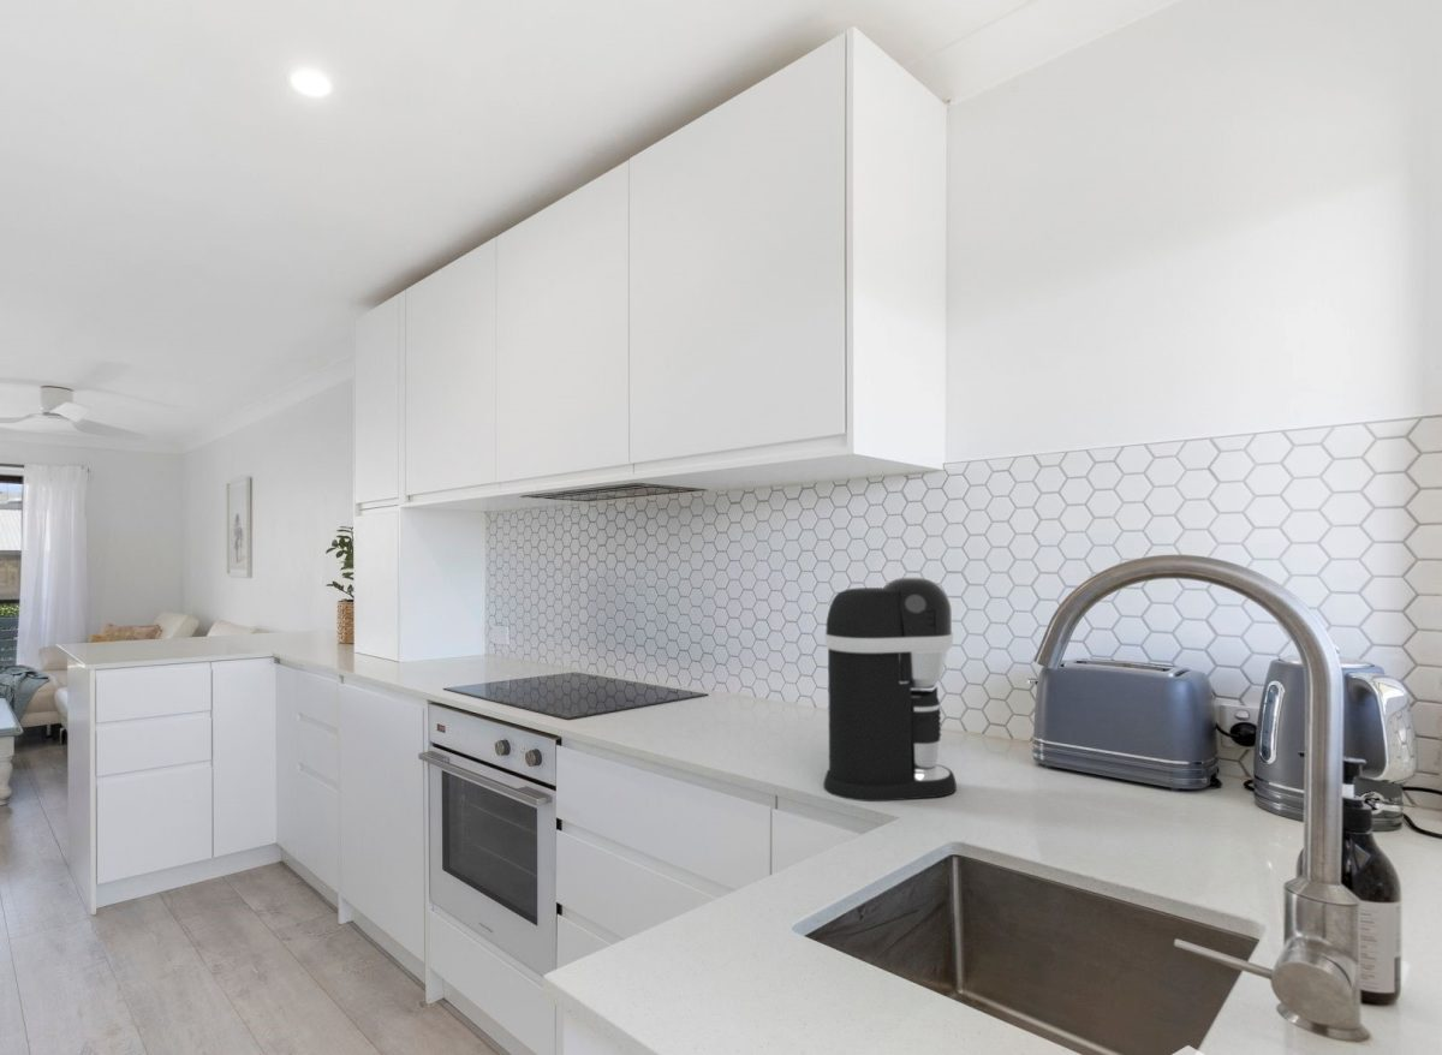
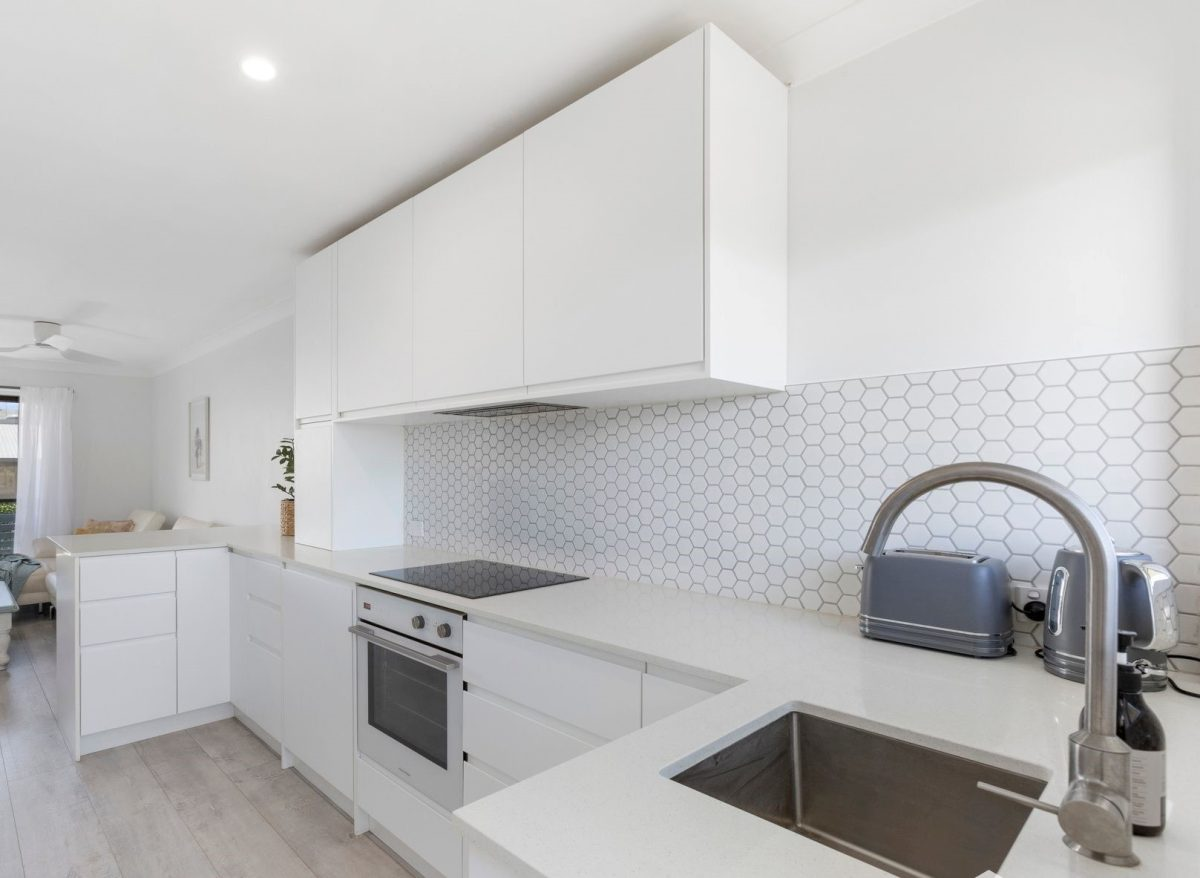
- coffee maker [823,577,958,803]
